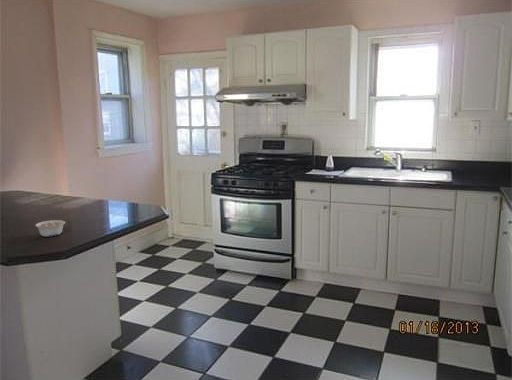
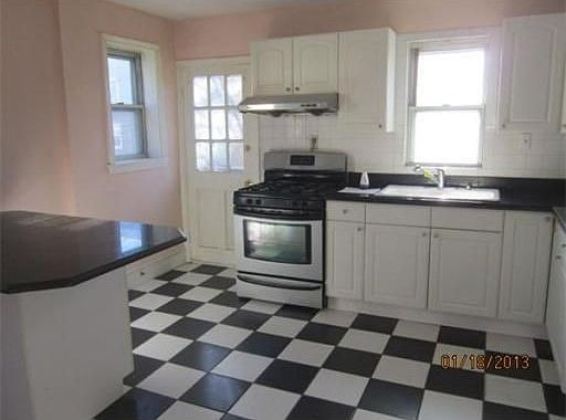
- legume [34,219,66,237]
